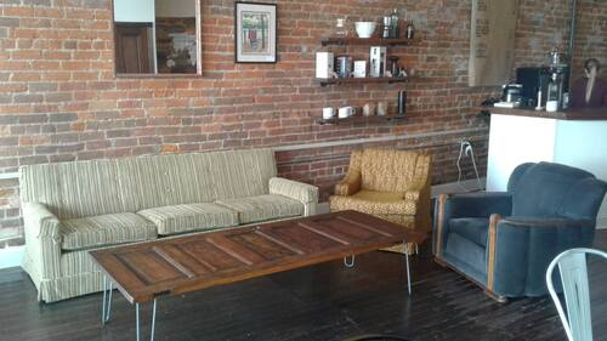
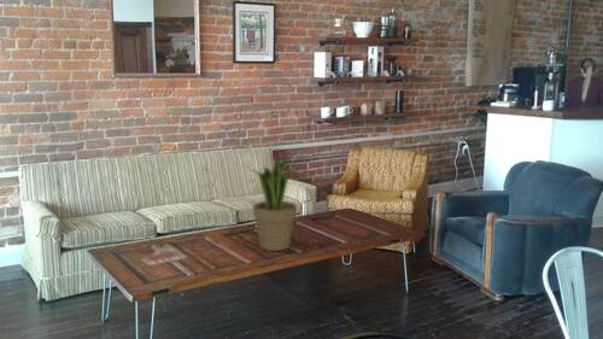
+ magazine [140,244,189,267]
+ potted plant [247,158,303,252]
